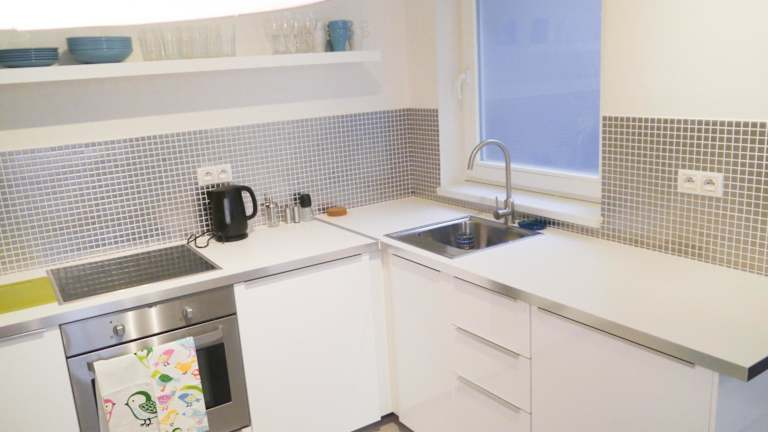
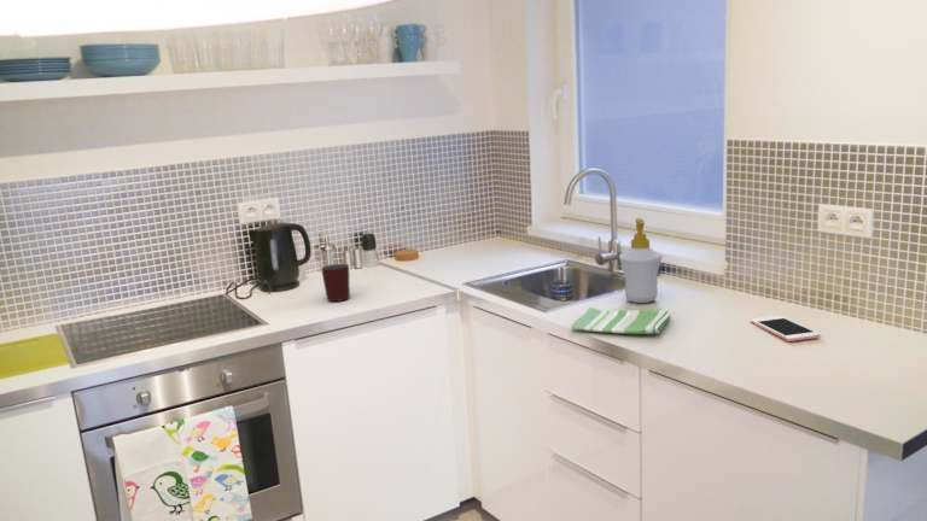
+ cell phone [750,315,821,343]
+ dish towel [570,306,672,335]
+ soap bottle [618,217,664,304]
+ mug [320,263,351,303]
